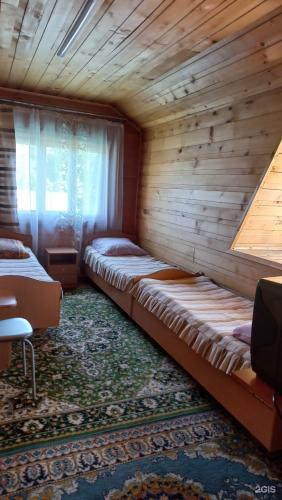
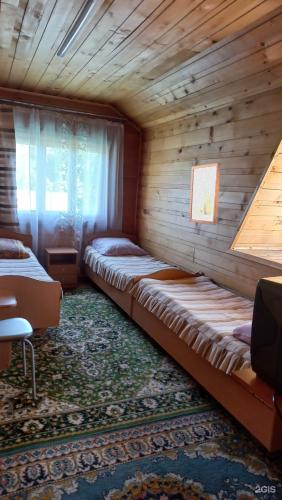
+ wall art [188,162,222,226]
